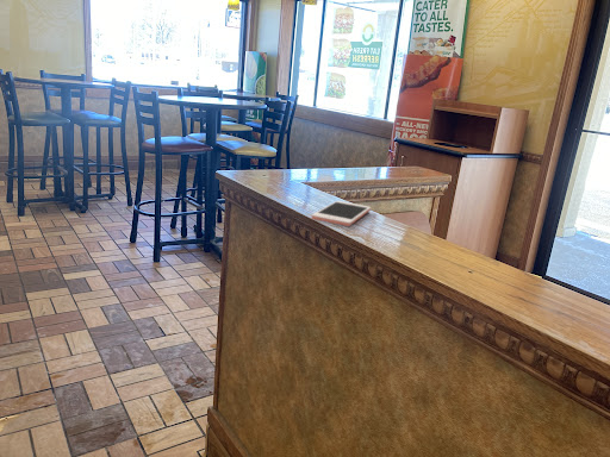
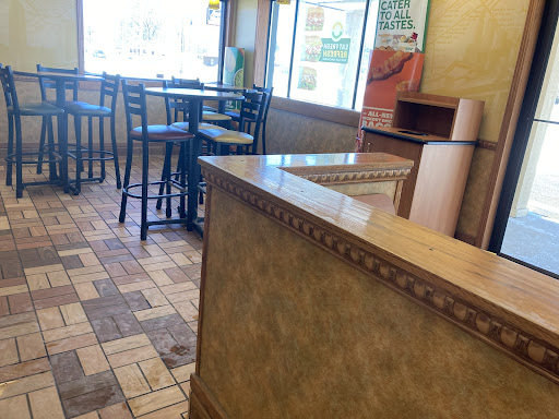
- cell phone [311,200,372,227]
